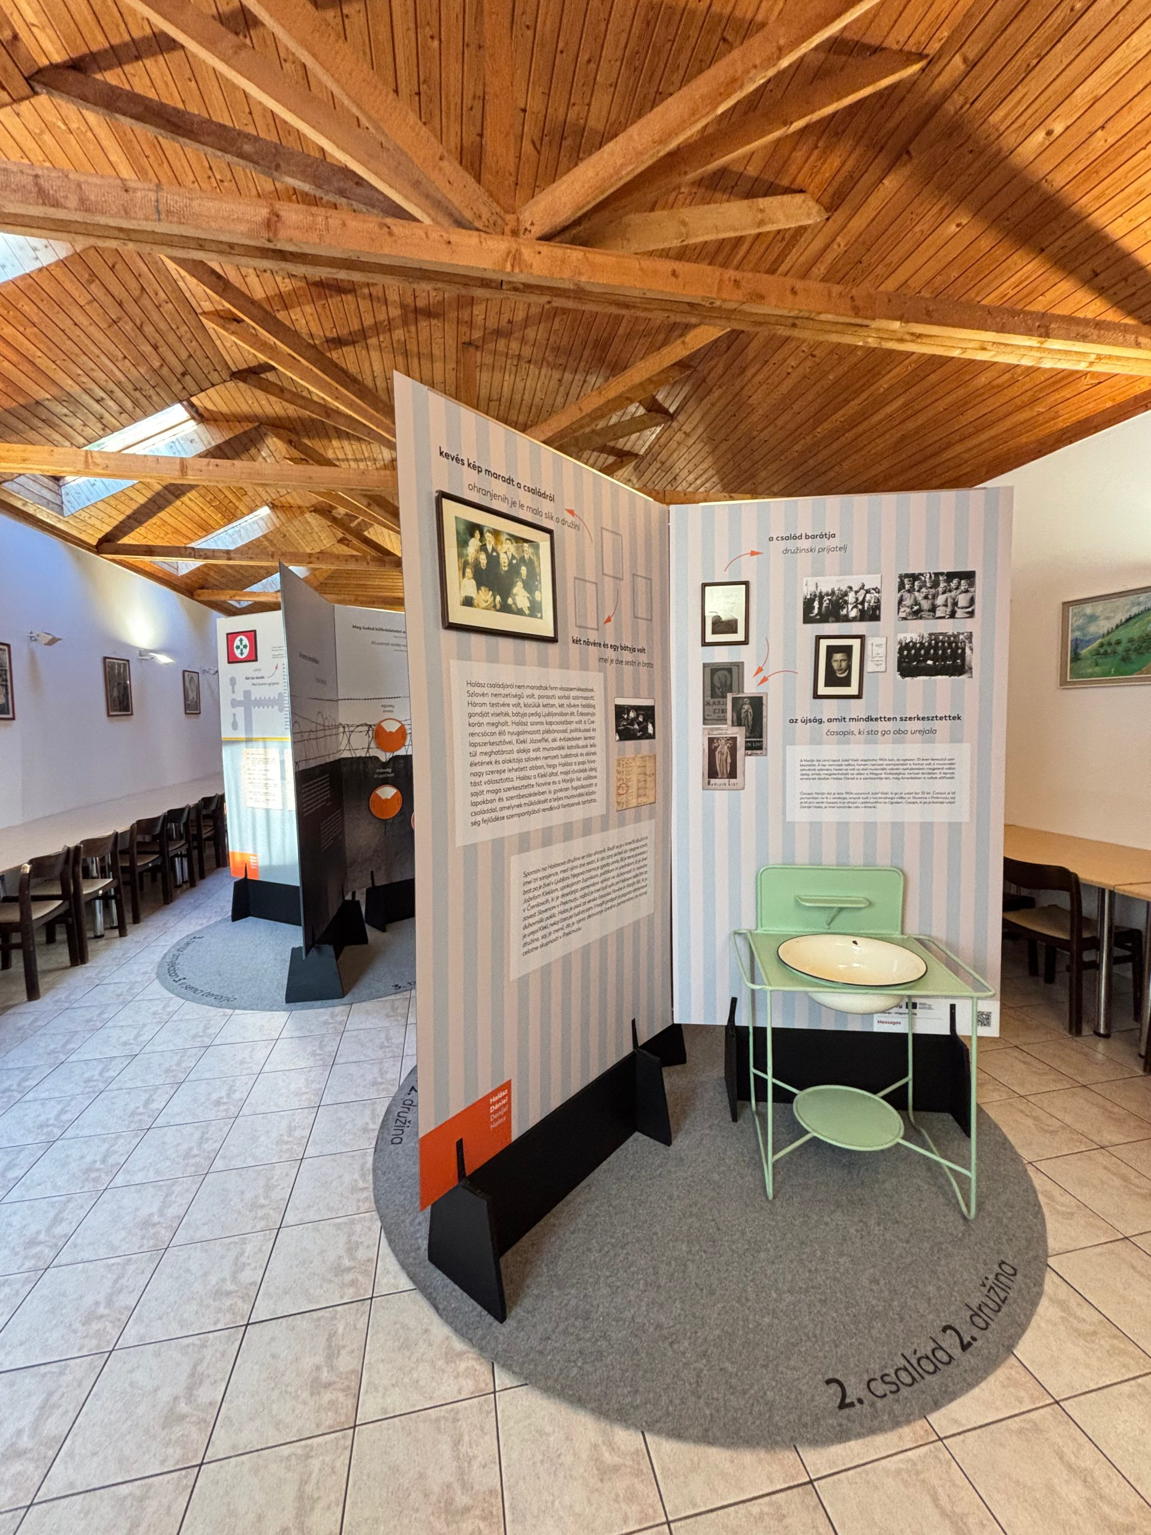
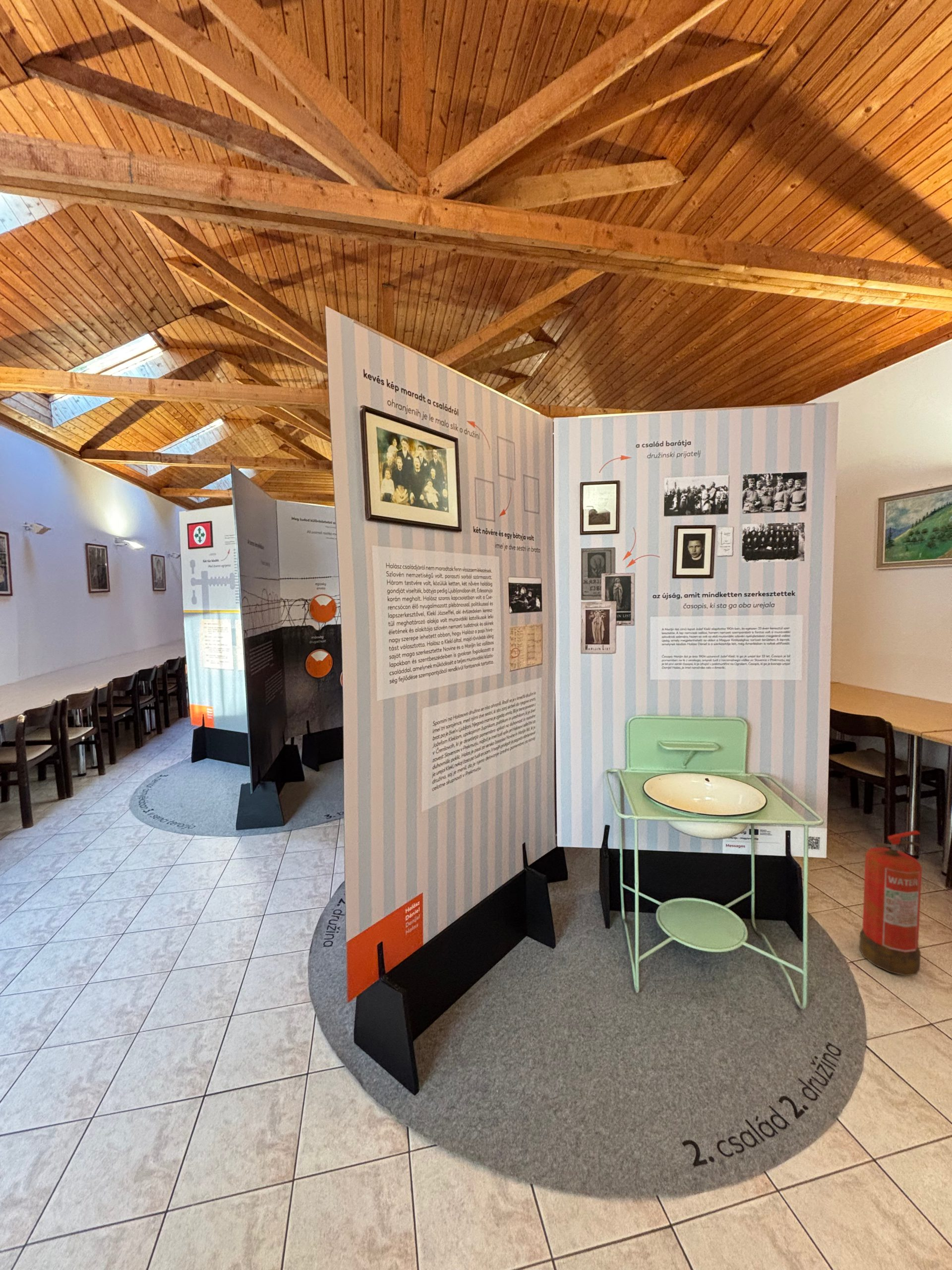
+ fire extinguisher [859,830,922,976]
